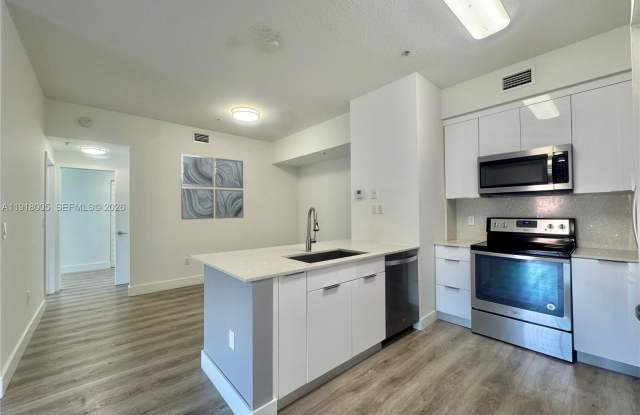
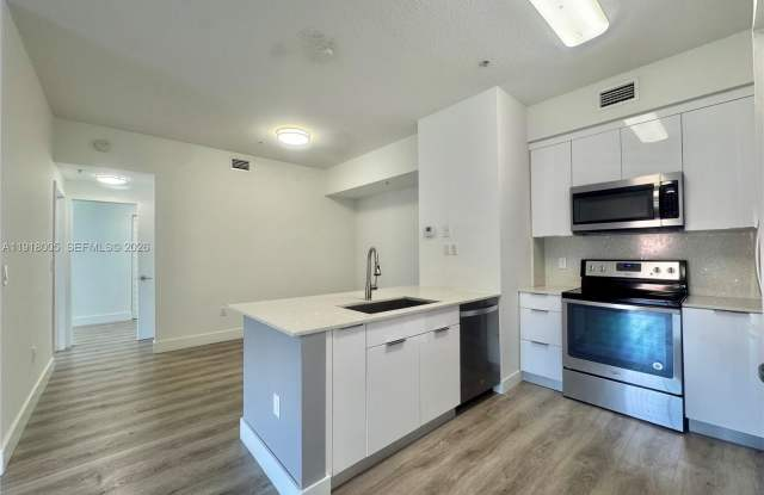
- wall art [180,153,245,221]
